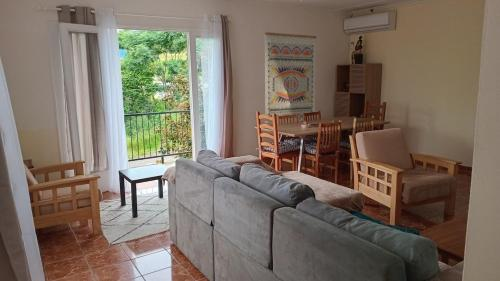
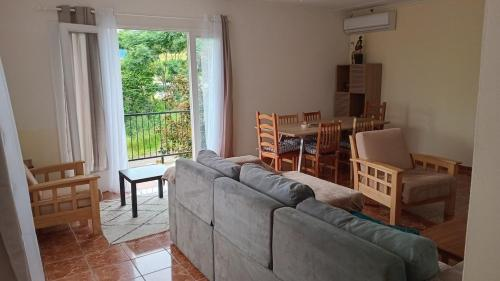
- wall art [263,31,317,124]
